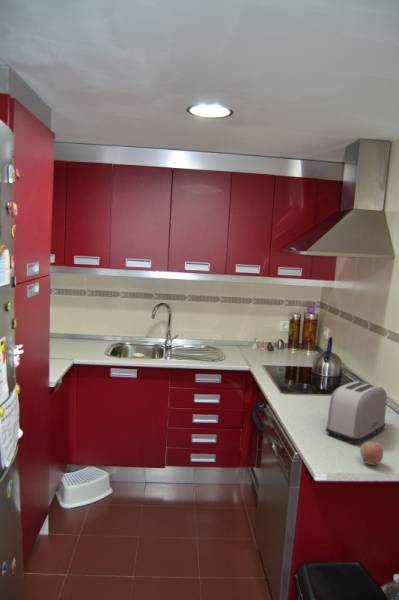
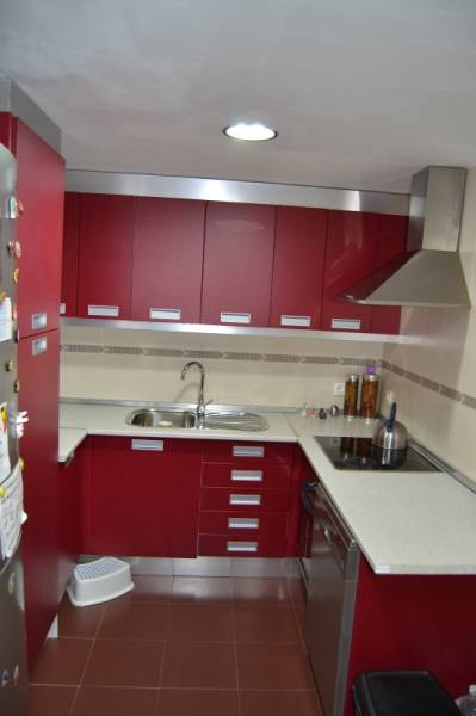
- toaster [325,380,388,444]
- apple [359,441,384,466]
